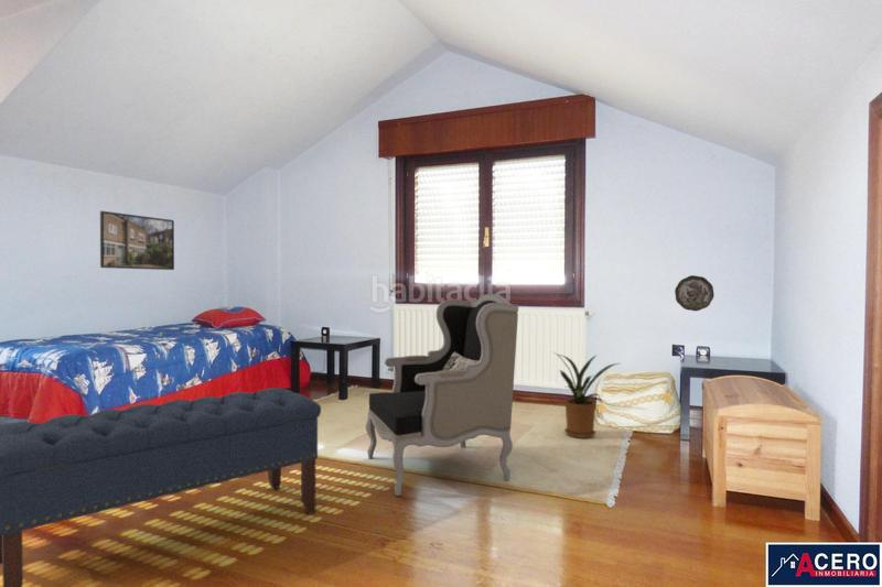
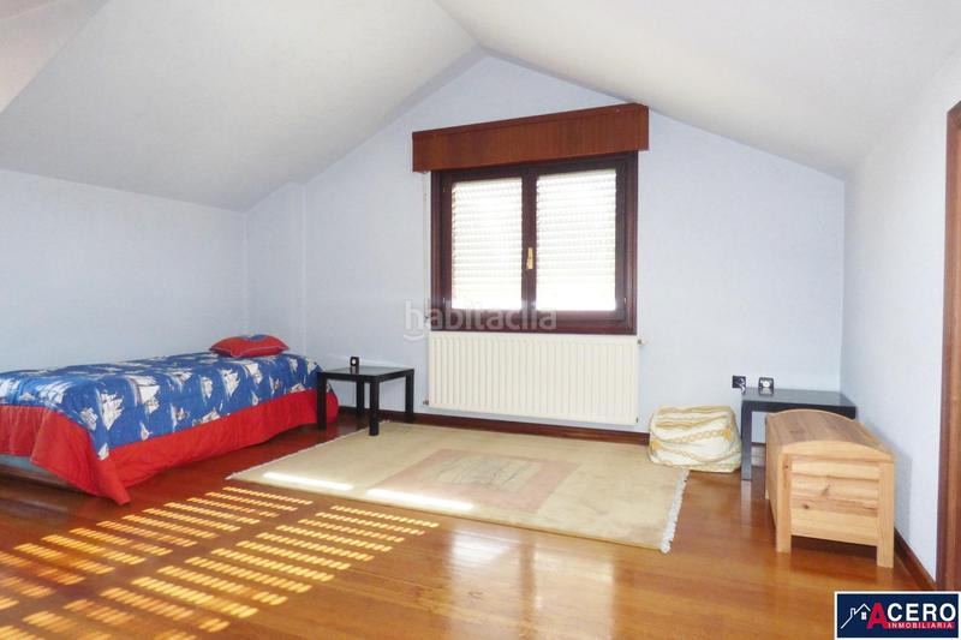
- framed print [99,210,175,271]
- bench [0,387,322,587]
- armchair [365,293,519,497]
- house plant [542,351,621,439]
- decorative plate [674,274,714,312]
